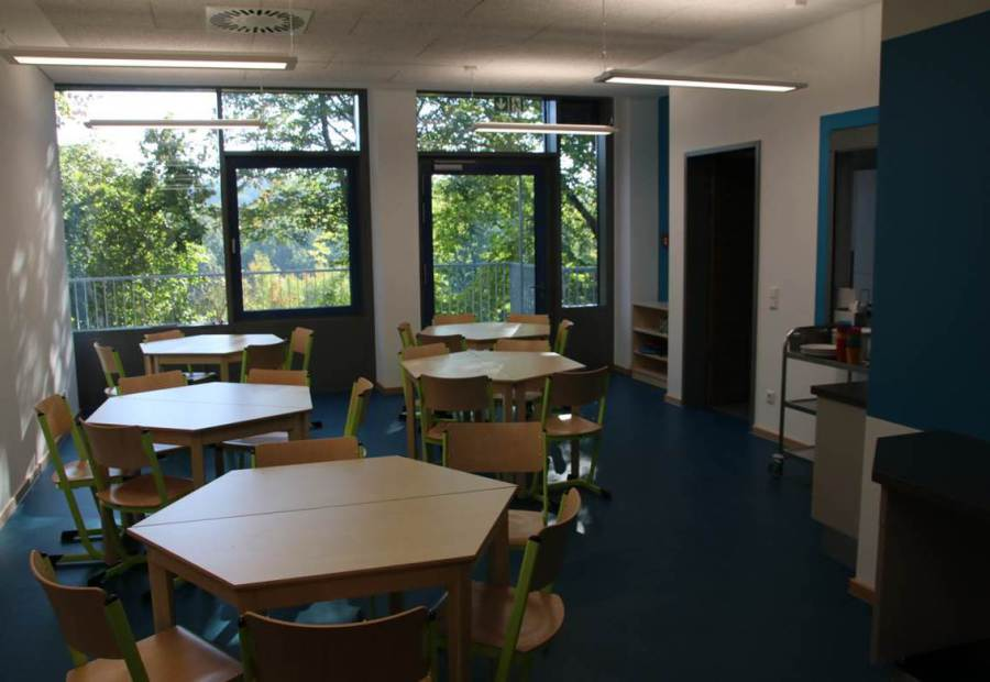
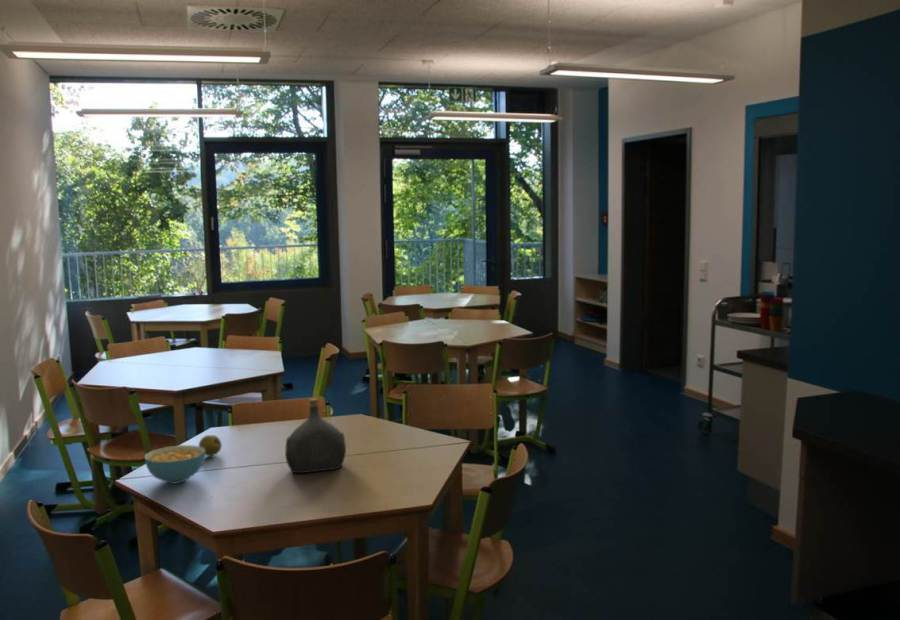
+ fruit [198,434,223,457]
+ cereal bowl [144,444,206,485]
+ water jug [284,397,347,474]
